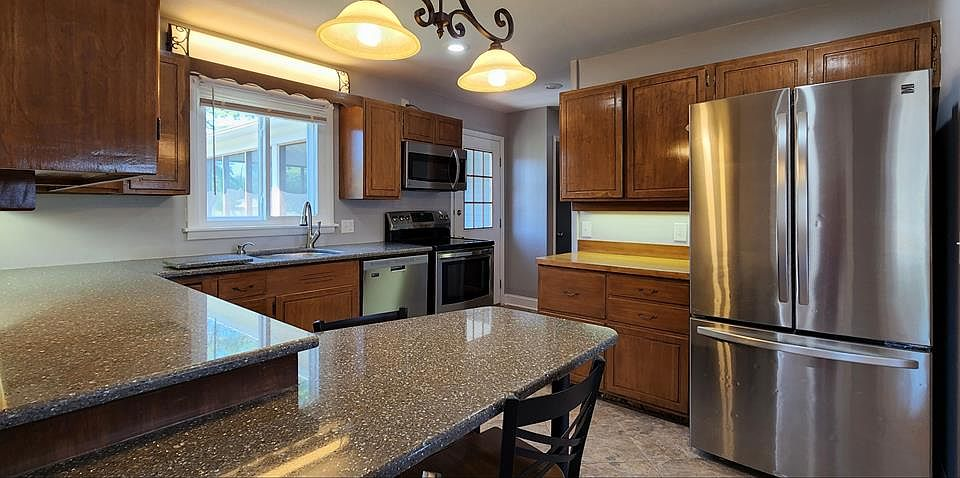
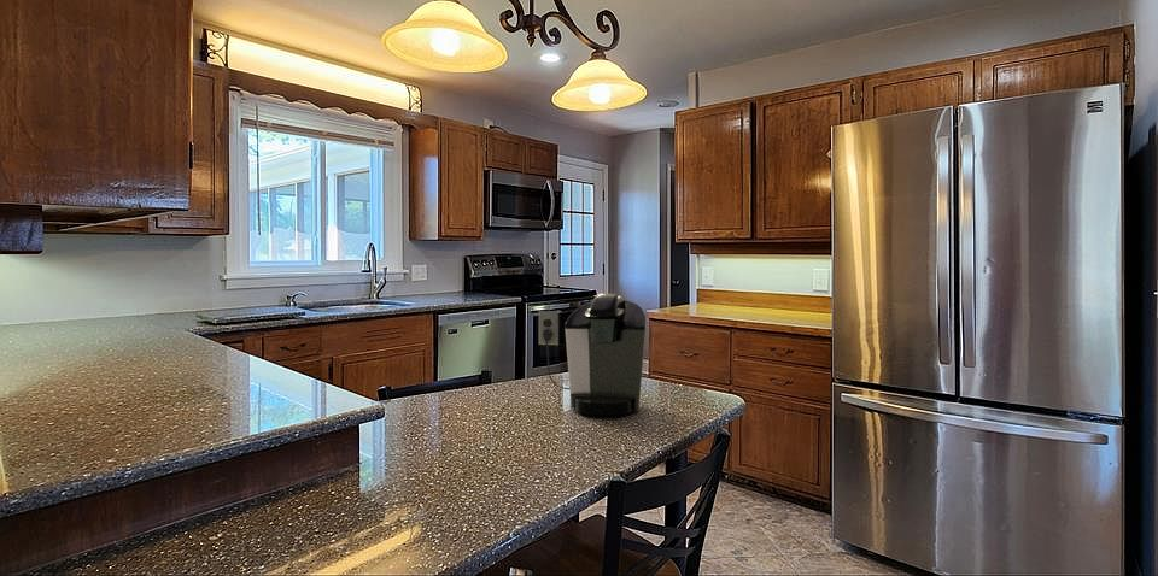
+ coffee maker [538,293,648,417]
